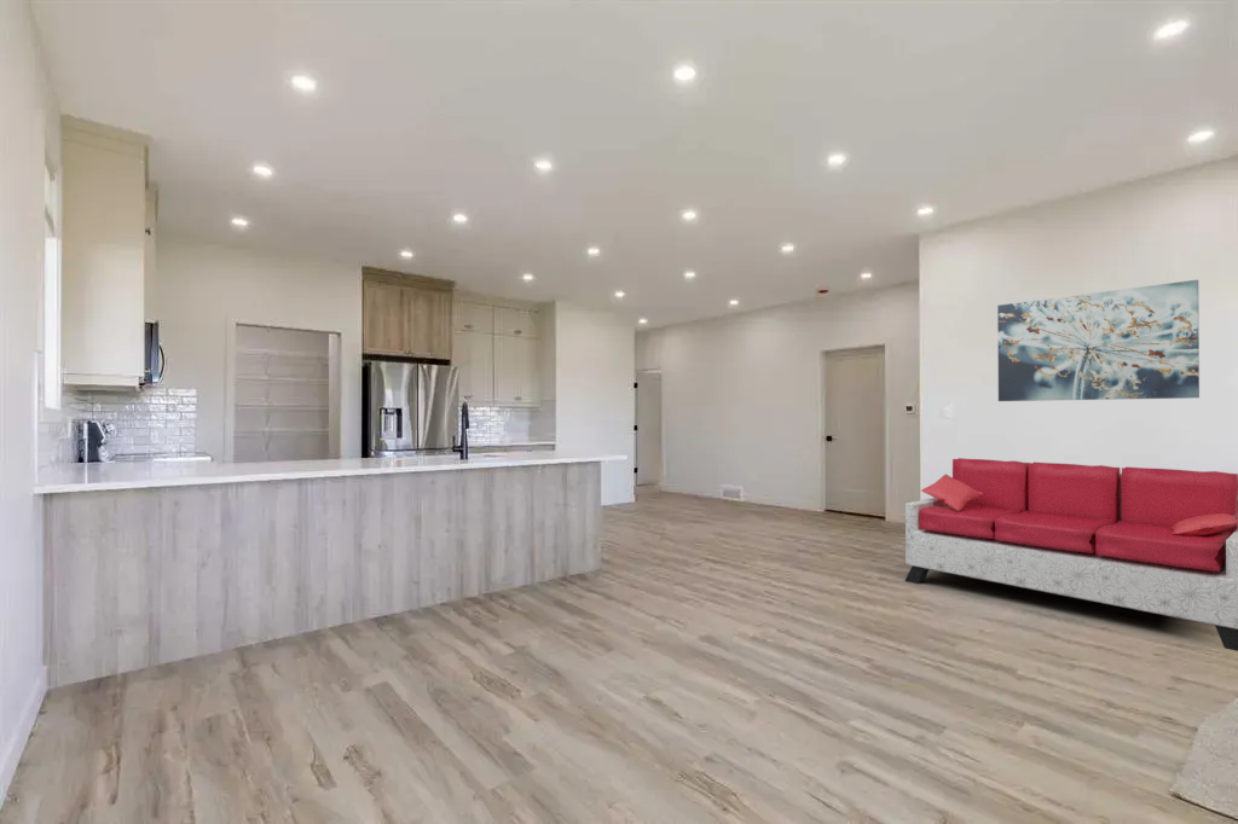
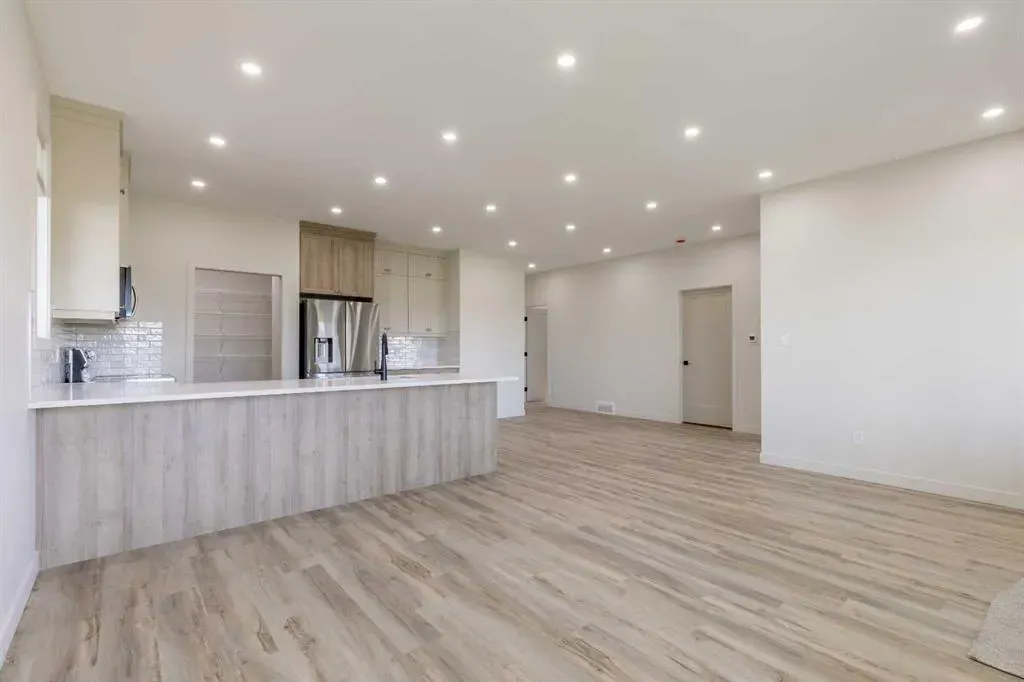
- wall art [996,279,1201,402]
- sofa [904,457,1238,652]
